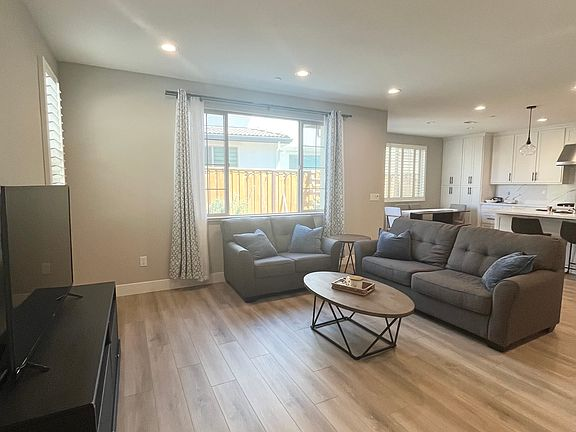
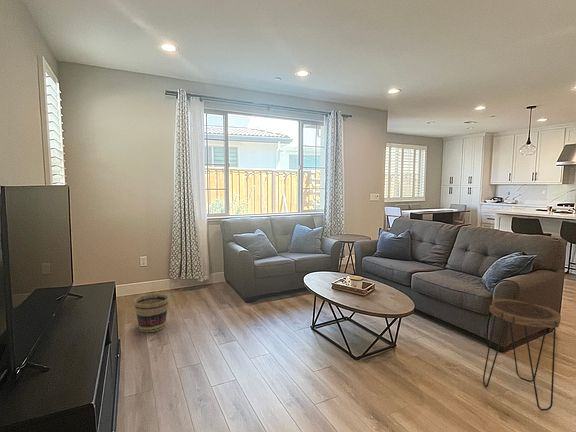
+ side table [482,298,562,412]
+ basket [133,292,170,333]
